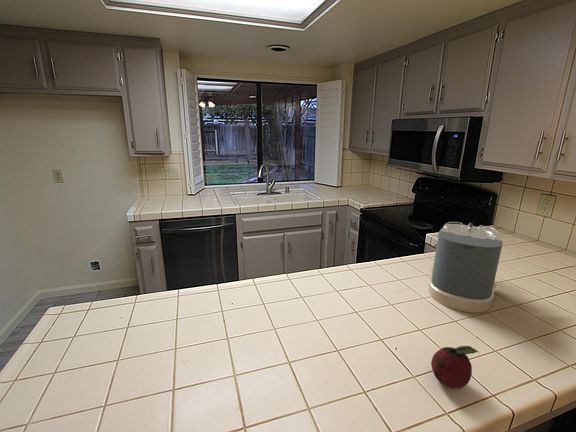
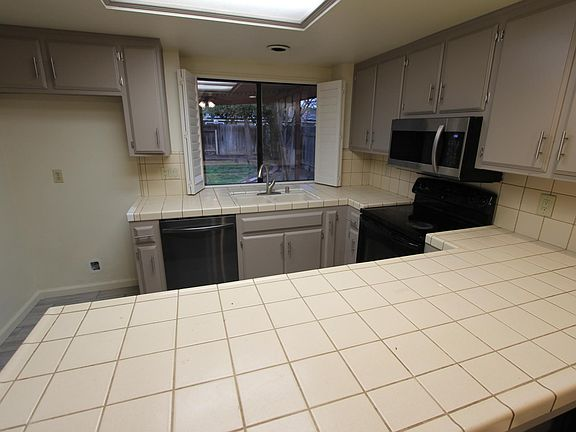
- coffee maker [428,221,504,314]
- fruit [430,345,480,389]
